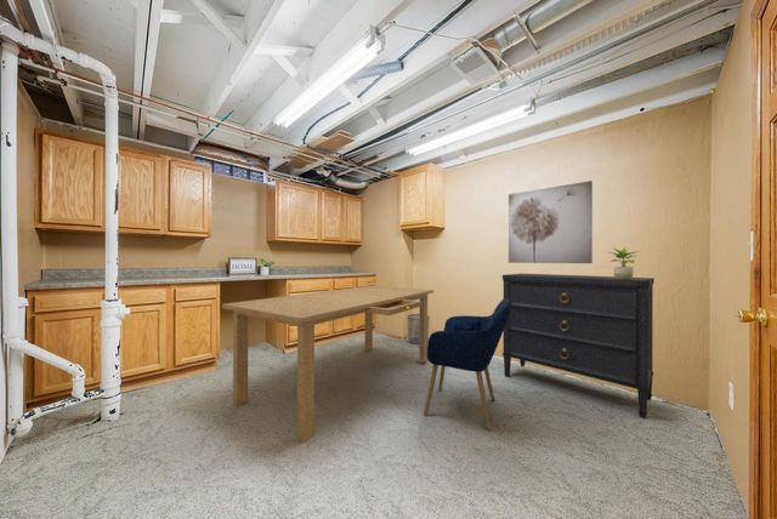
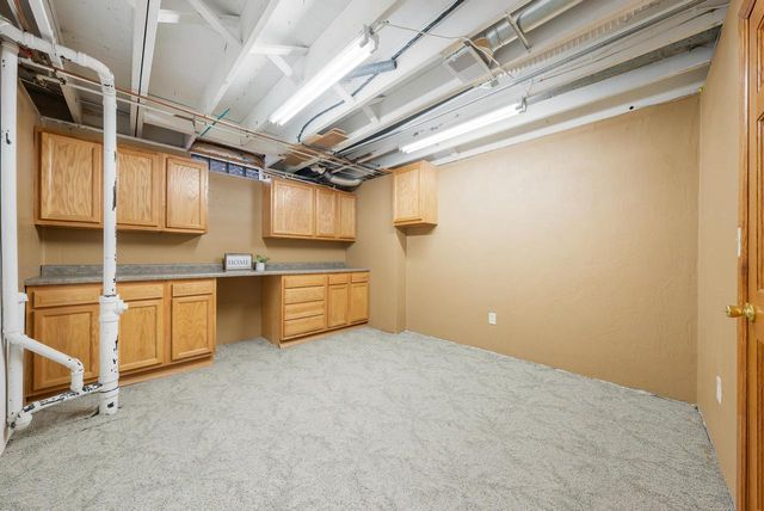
- dining table [221,285,435,444]
- waste bin [407,313,431,346]
- potted plant [608,246,640,279]
- chair [422,297,511,432]
- dresser [501,272,656,420]
- wall art [507,179,594,264]
